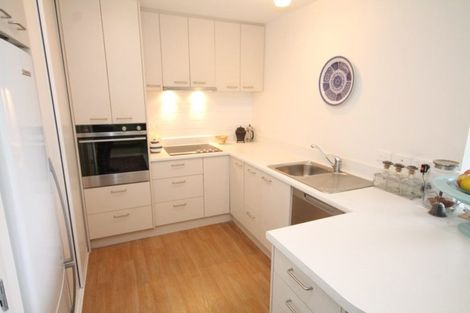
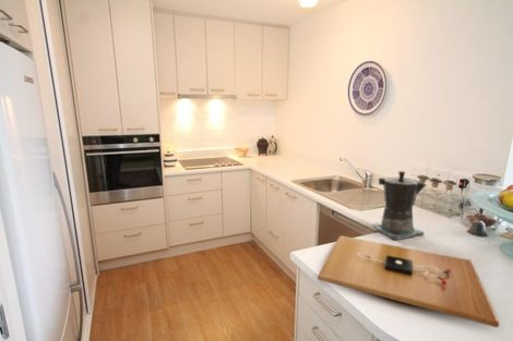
+ cutting board [317,234,501,328]
+ coffee maker [371,170,428,241]
